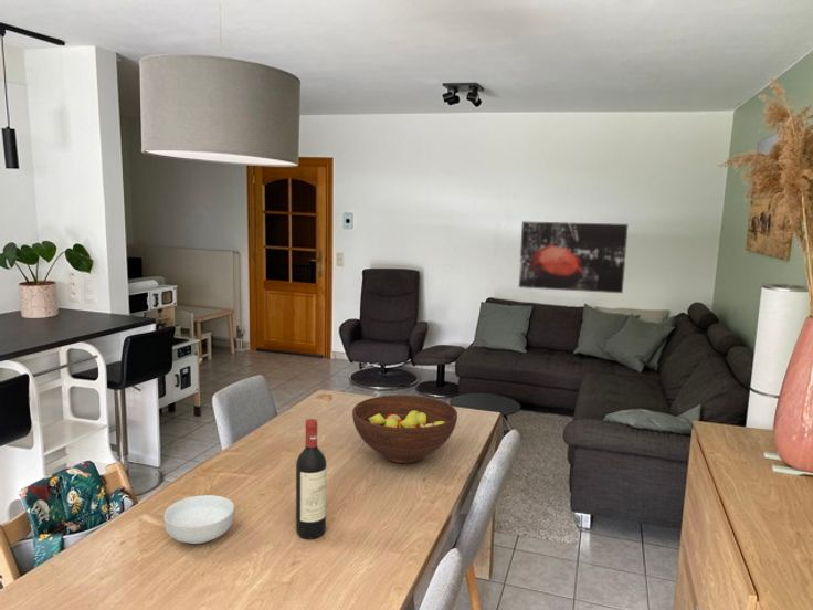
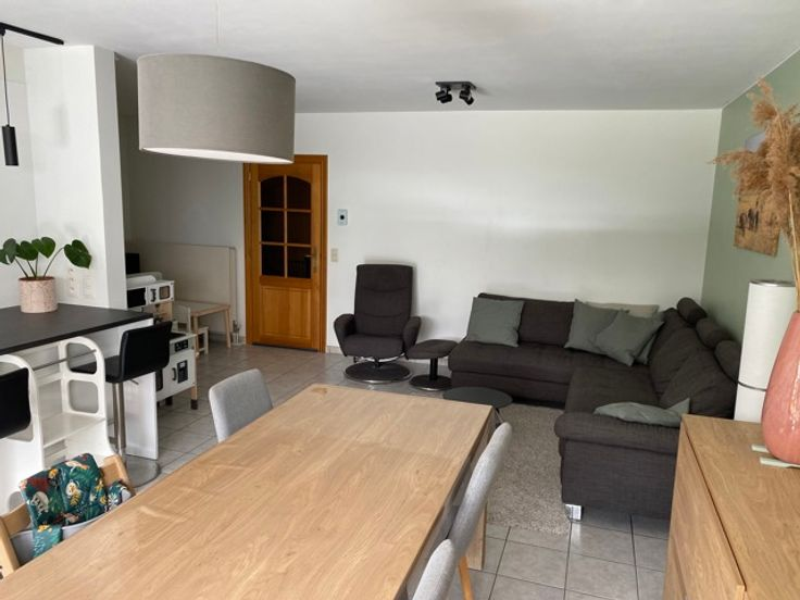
- wine bottle [295,418,327,540]
- cereal bowl [162,494,235,545]
- wall art [518,220,629,294]
- fruit bowl [351,395,458,464]
